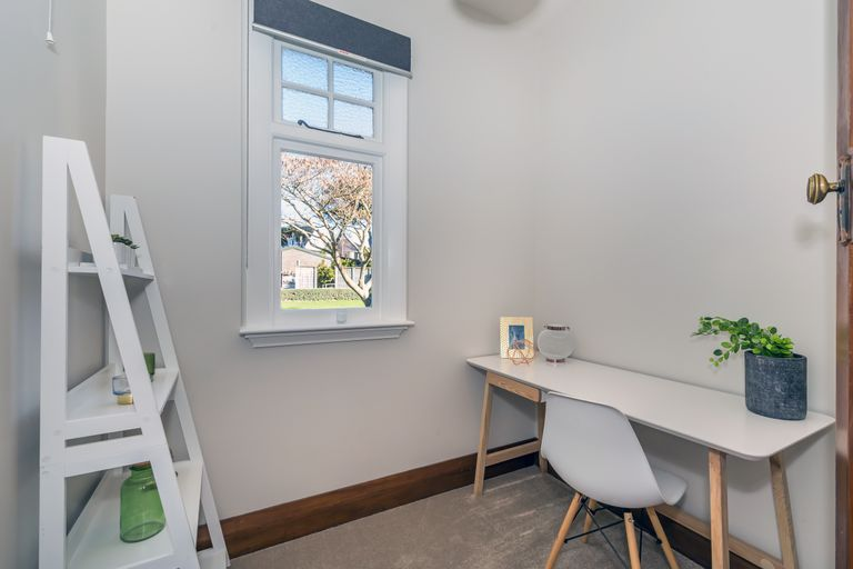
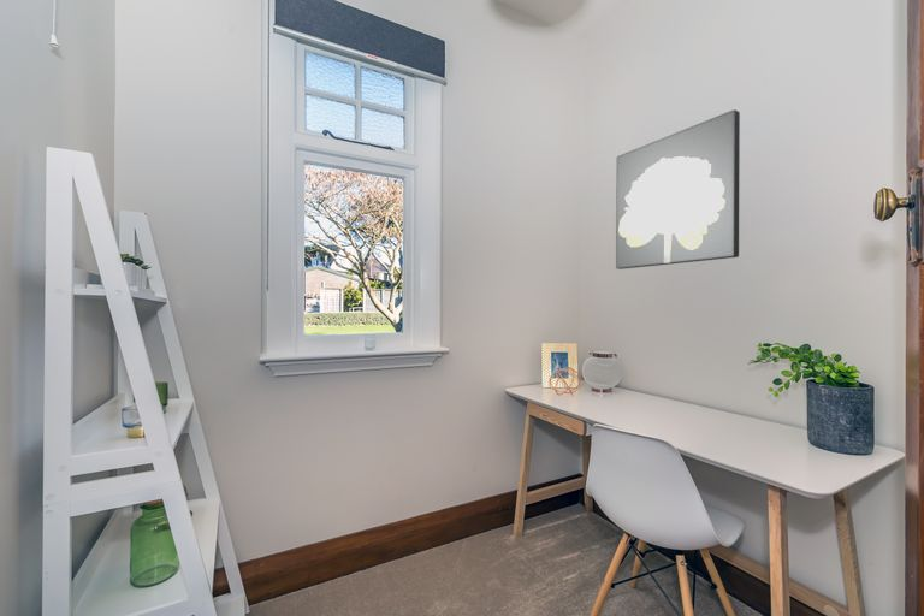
+ wall art [615,108,741,271]
